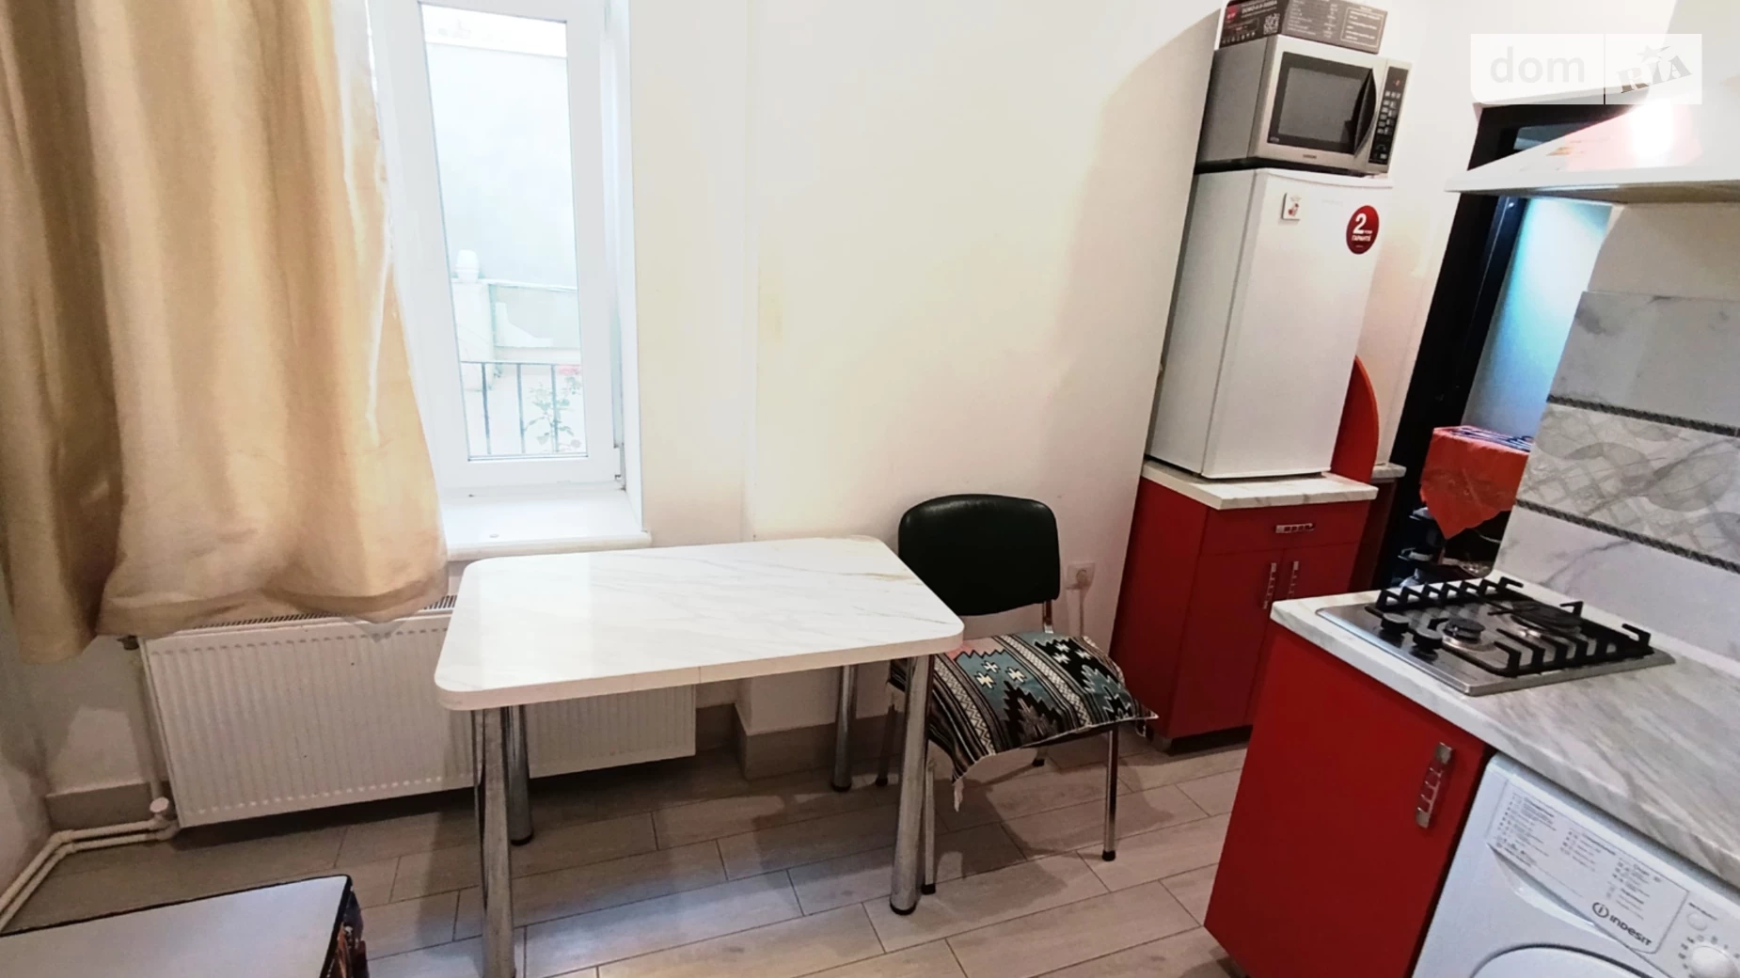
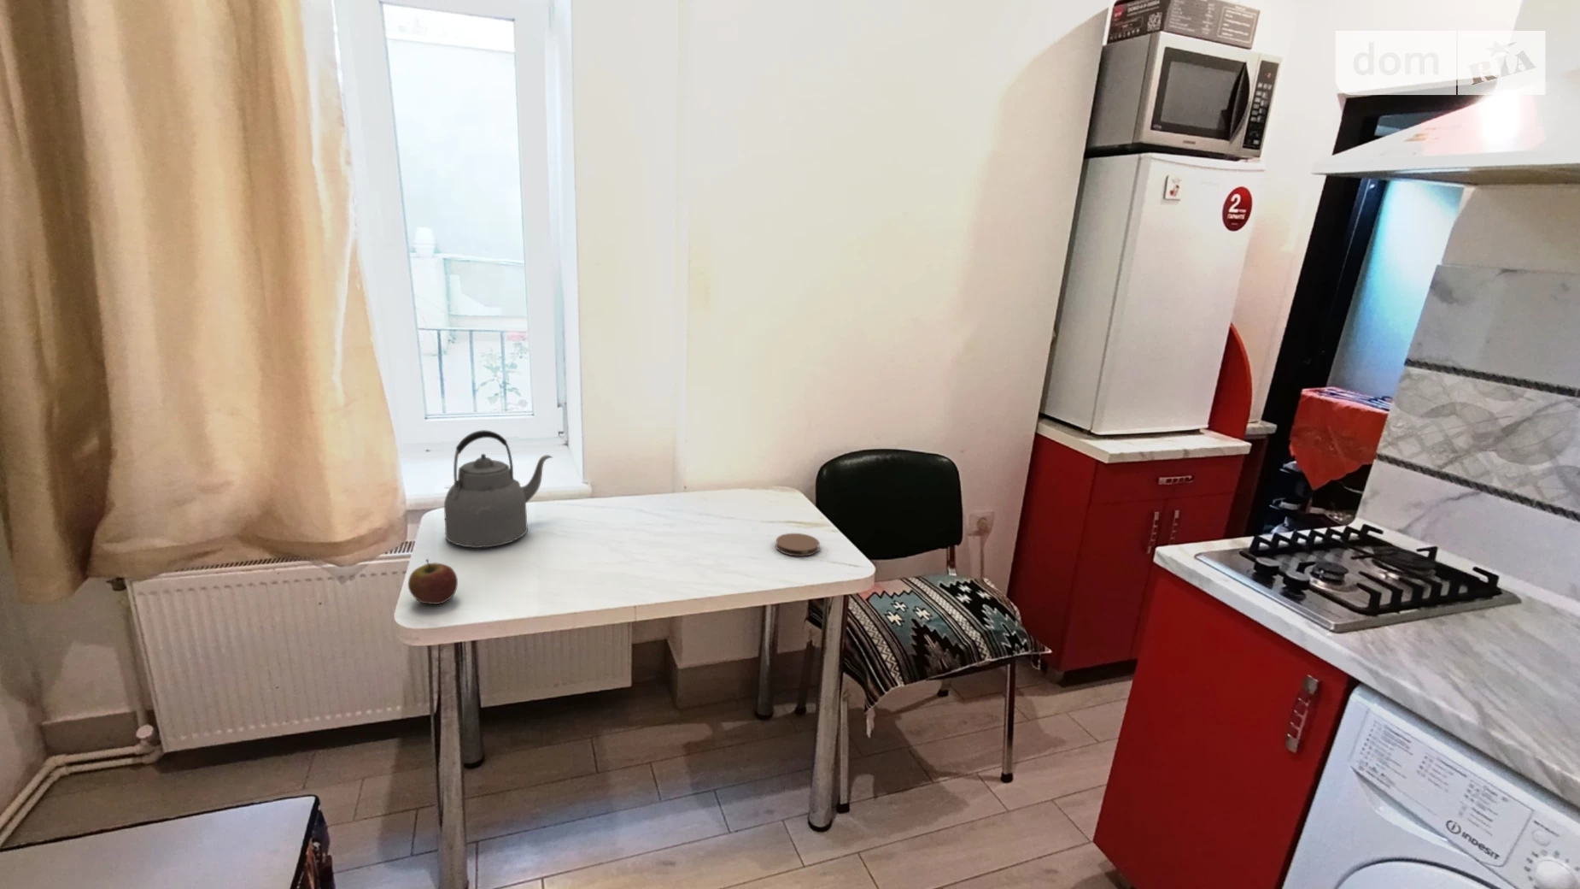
+ coaster [775,533,820,557]
+ kettle [443,429,555,549]
+ apple [407,558,459,606]
